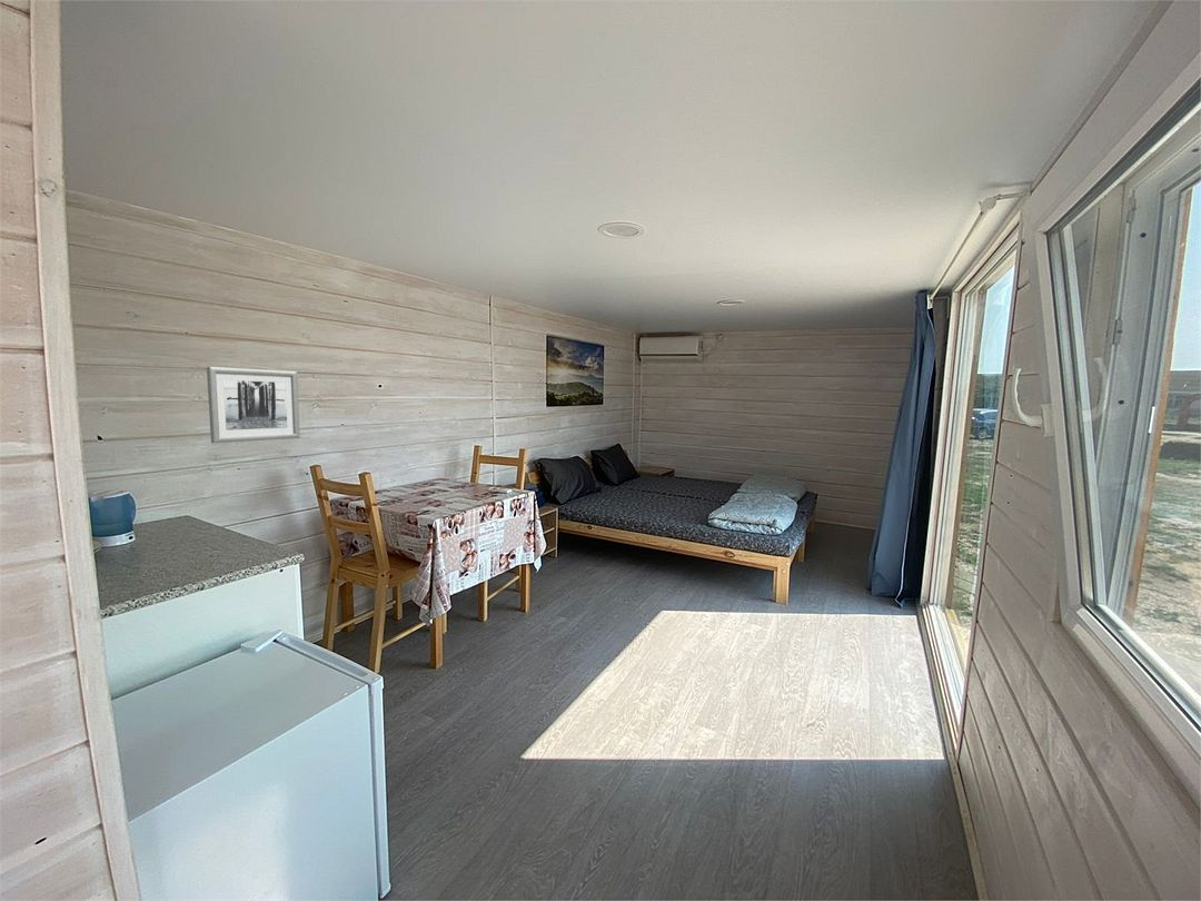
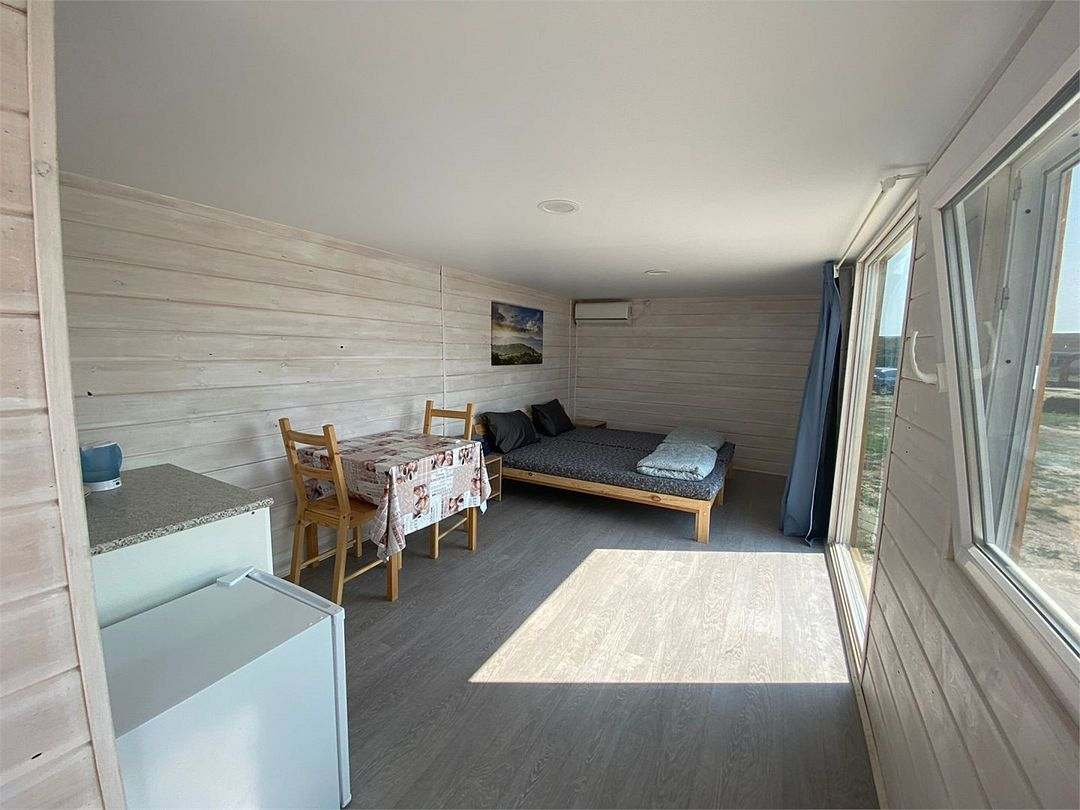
- wall art [206,366,301,444]
